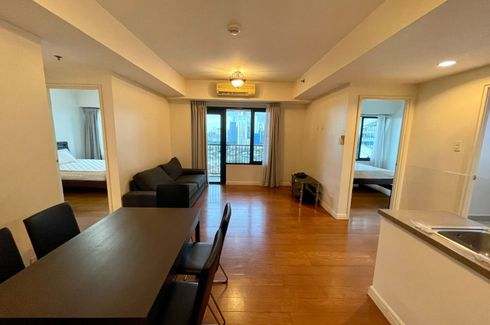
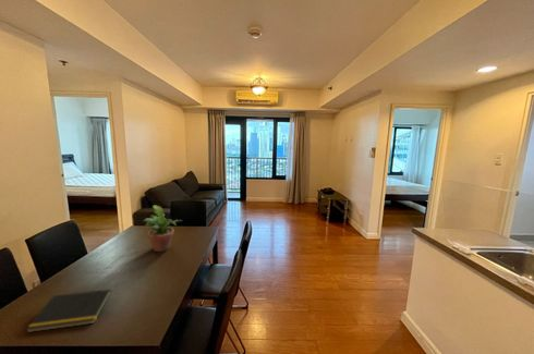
+ notepad [25,289,112,333]
+ potted plant [143,205,183,253]
